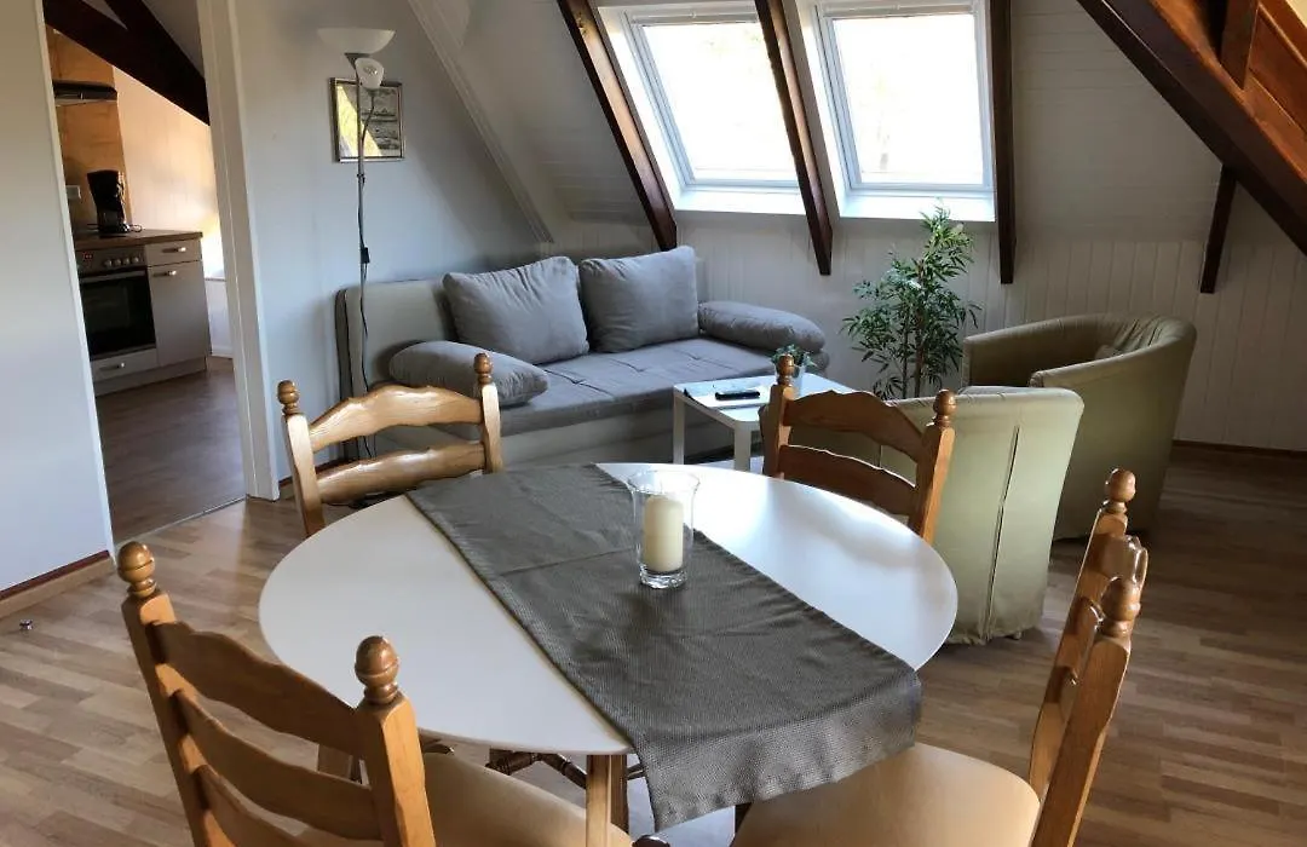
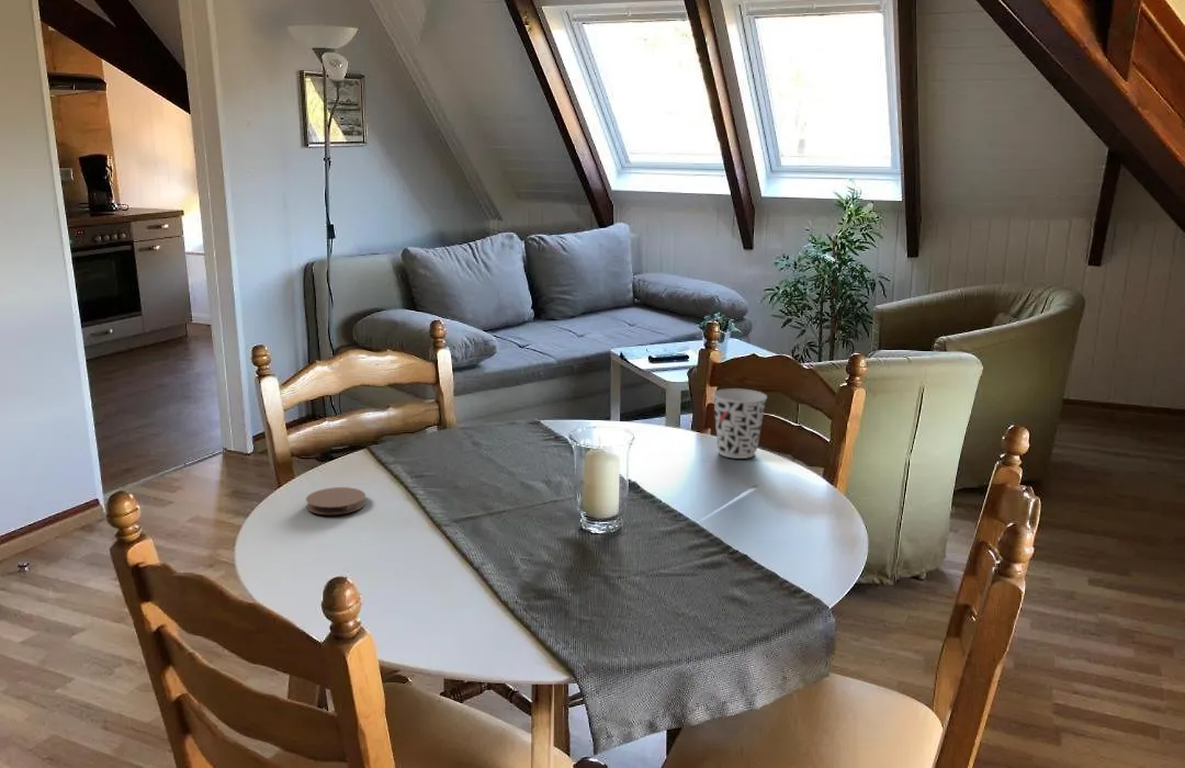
+ coaster [305,486,366,516]
+ cup [712,387,768,460]
